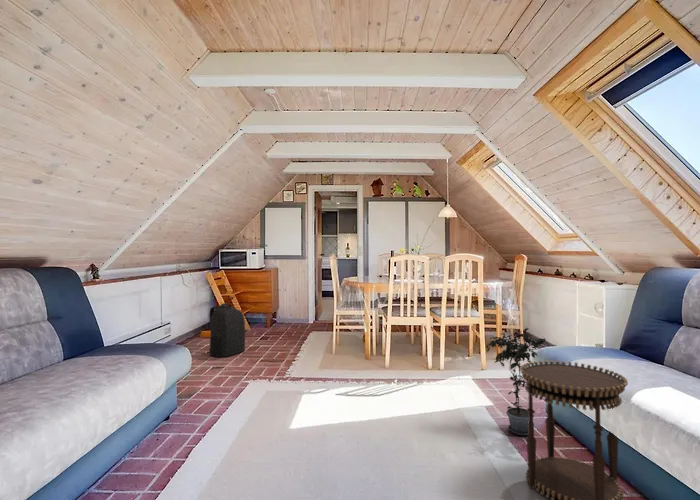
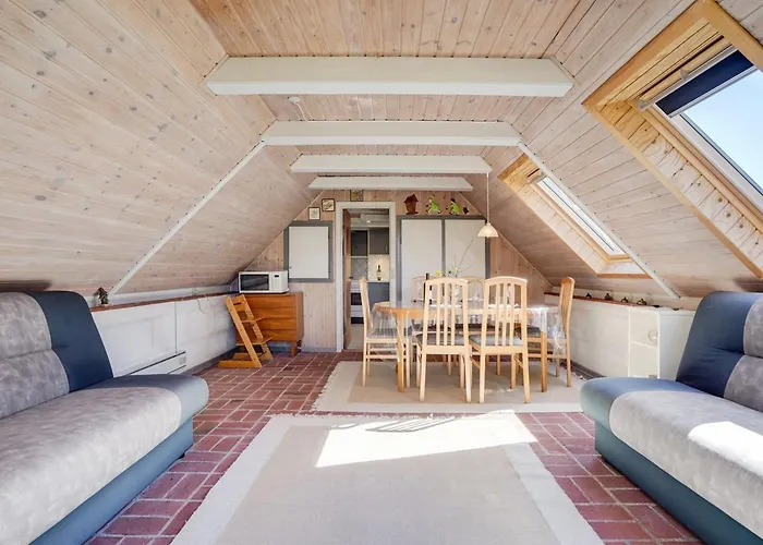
- potted plant [485,327,550,436]
- side table [520,360,629,500]
- backpack [208,302,246,358]
